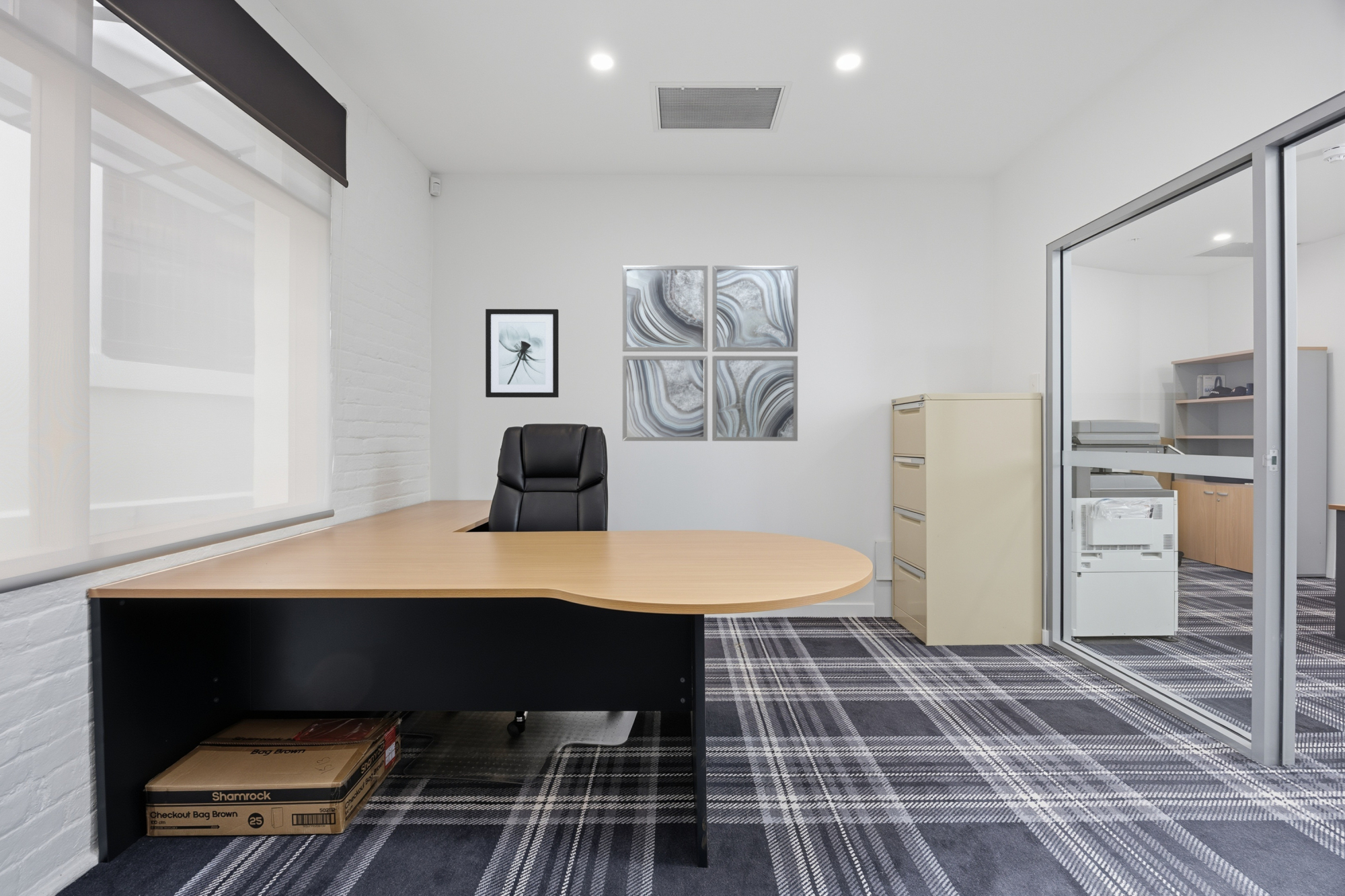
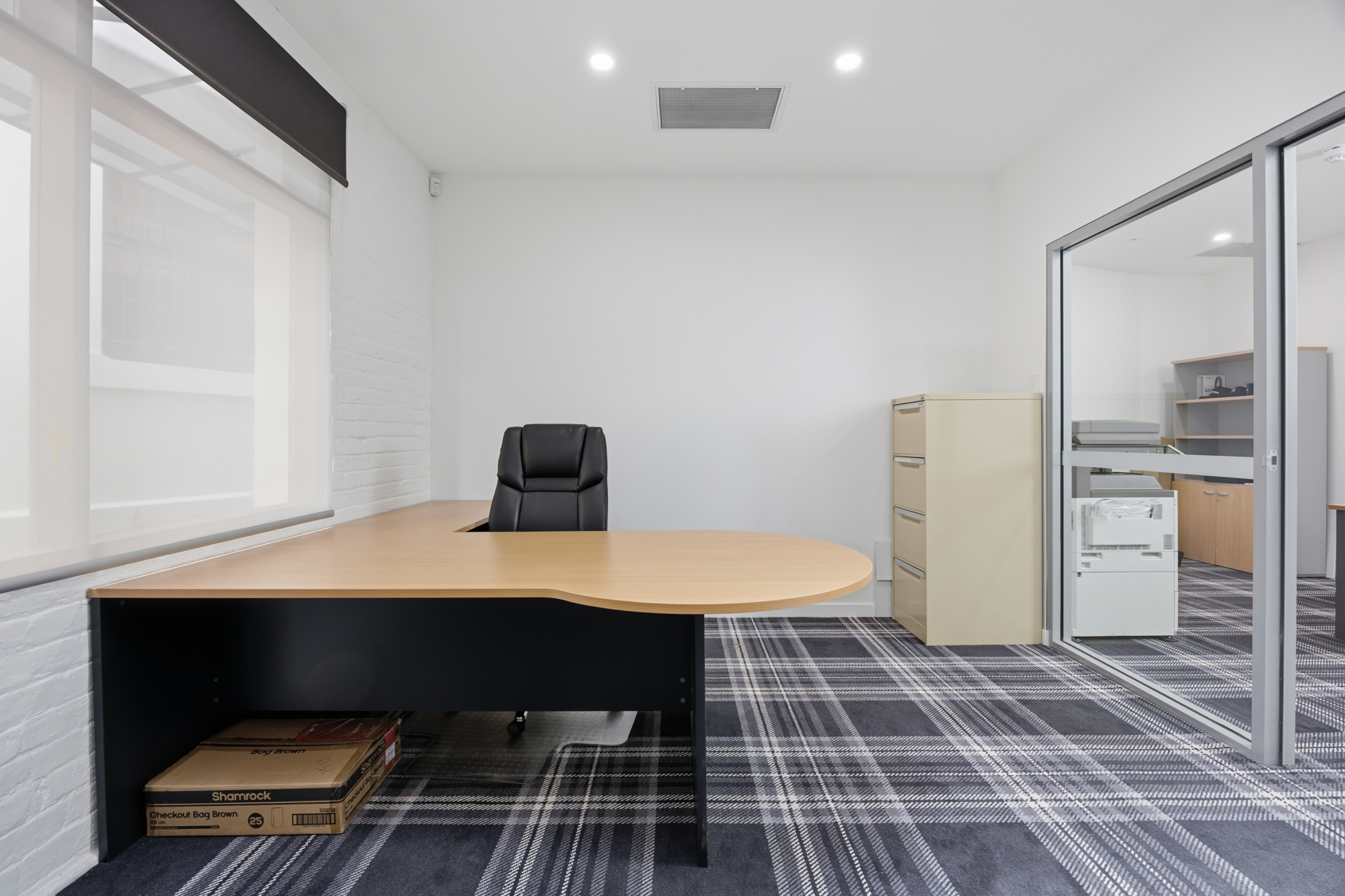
- wall art [485,309,560,398]
- wall art [622,265,799,442]
